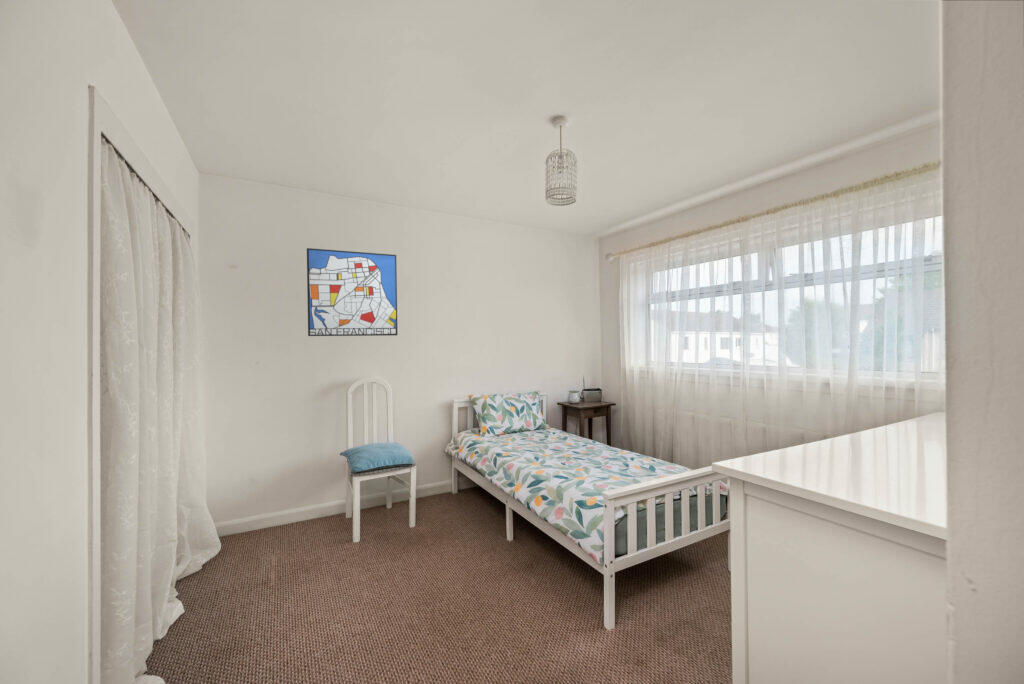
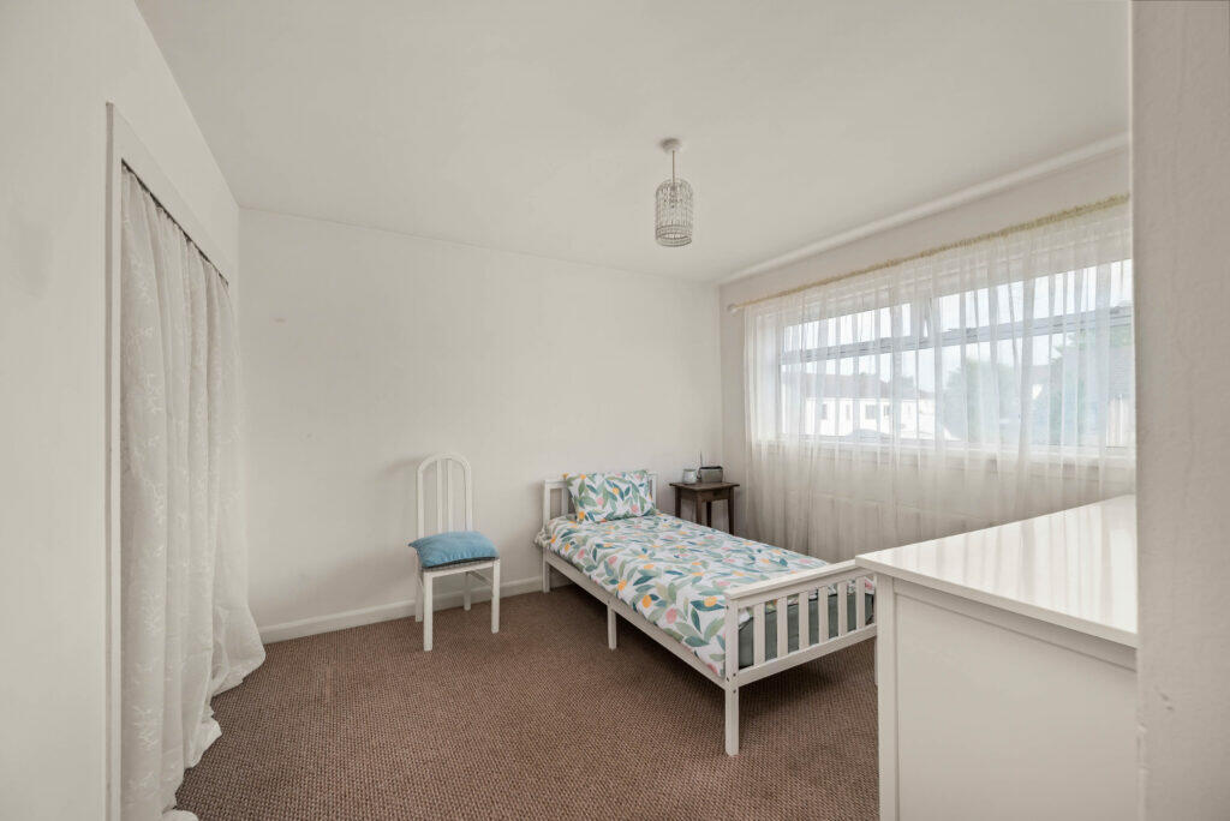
- wall art [306,247,399,337]
